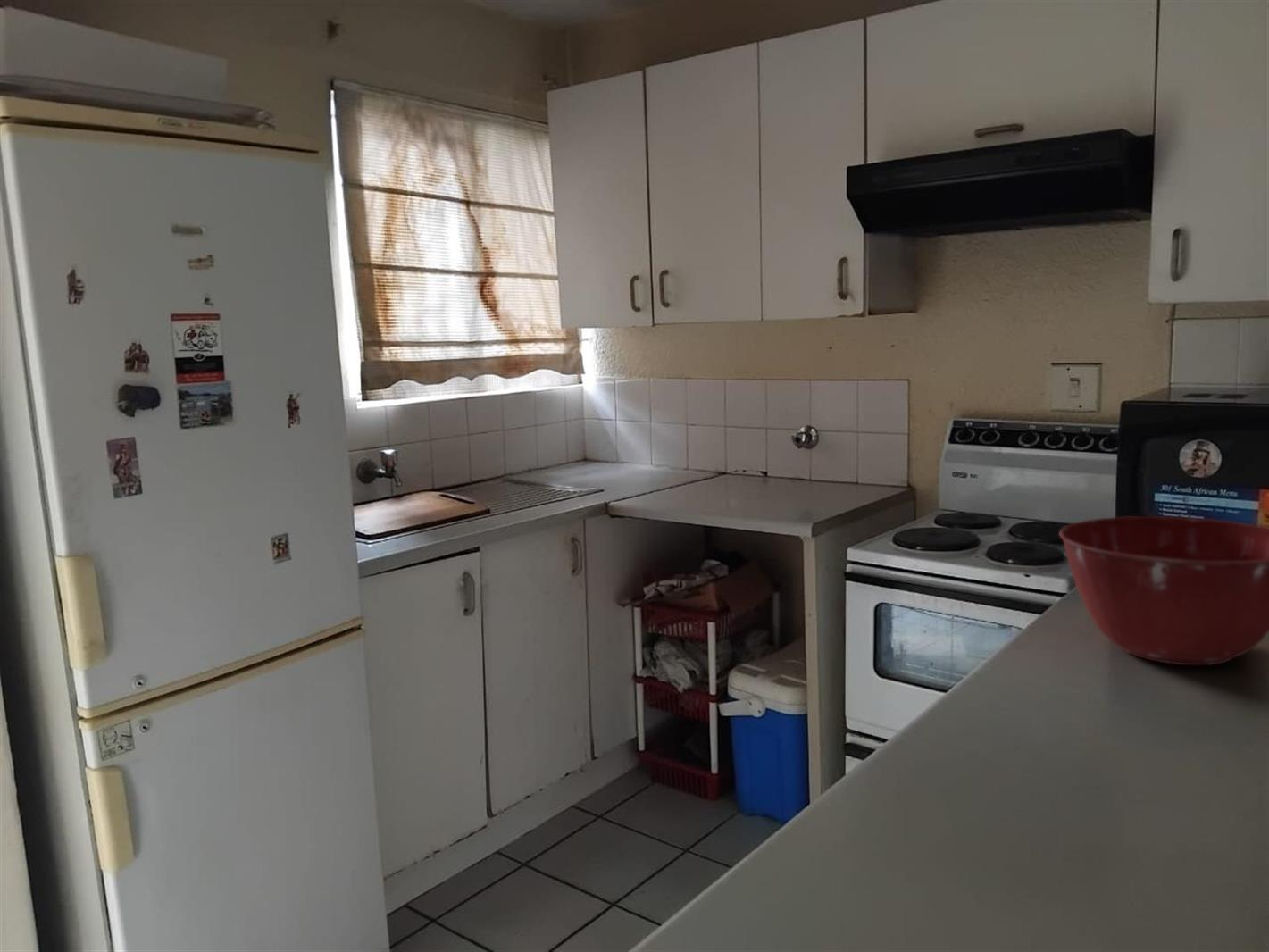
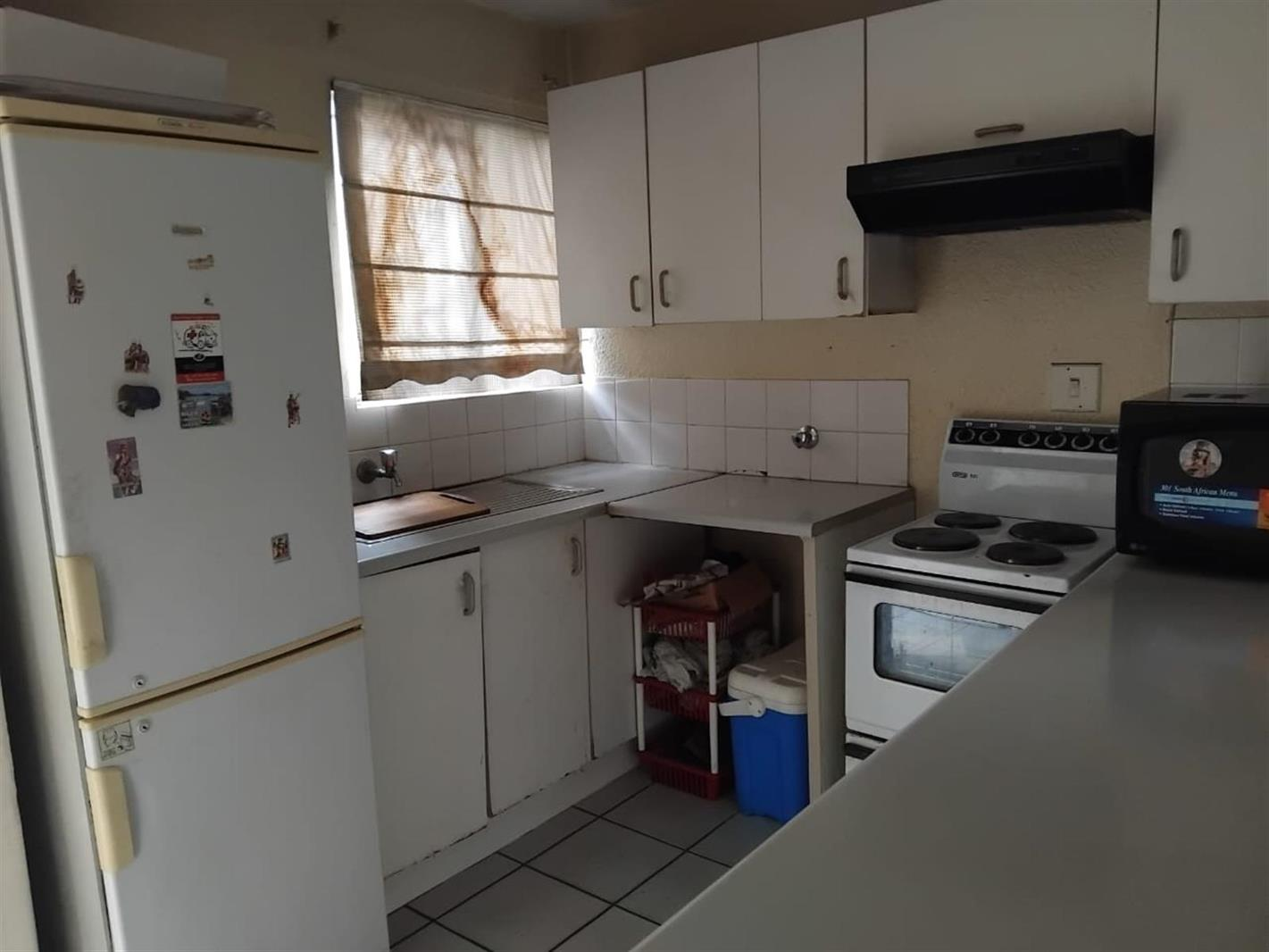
- mixing bowl [1059,515,1269,666]
